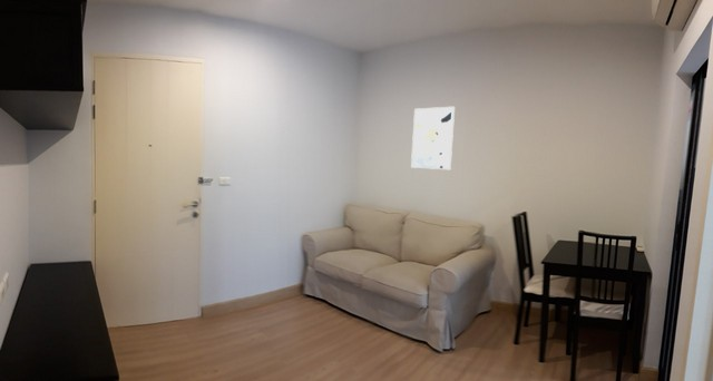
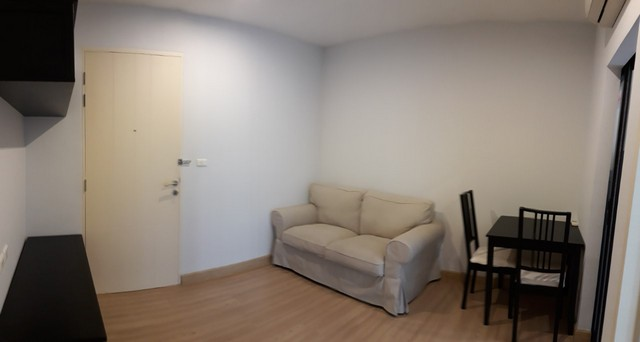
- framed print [410,106,456,170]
